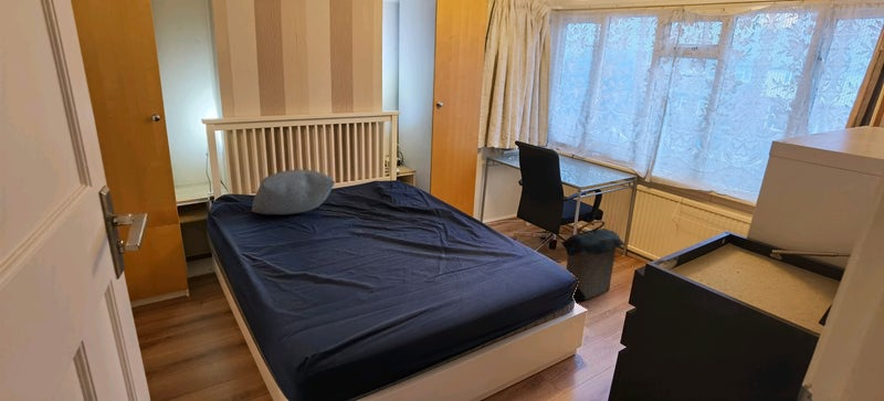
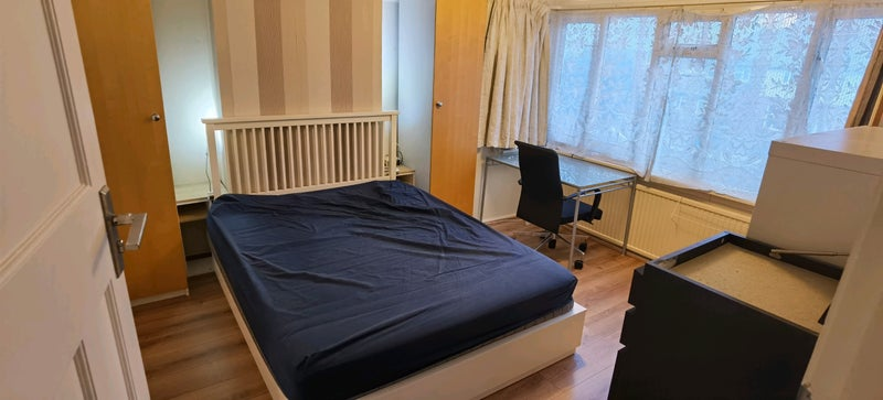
- pillow [251,169,336,215]
- laundry hamper [560,219,627,302]
